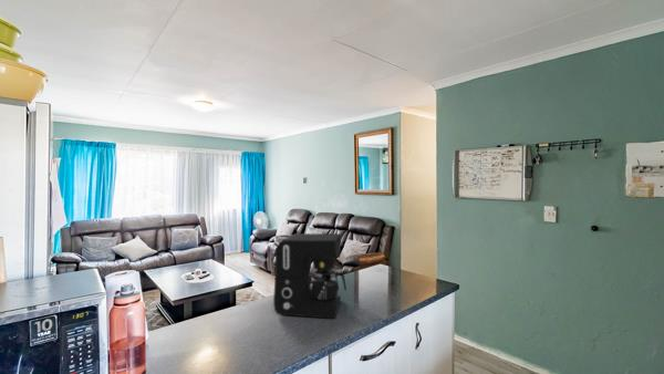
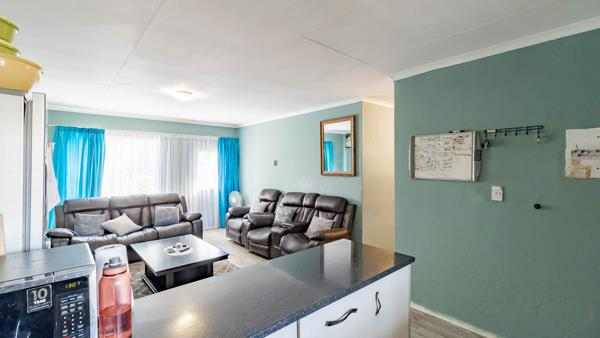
- coffee maker [272,232,347,320]
